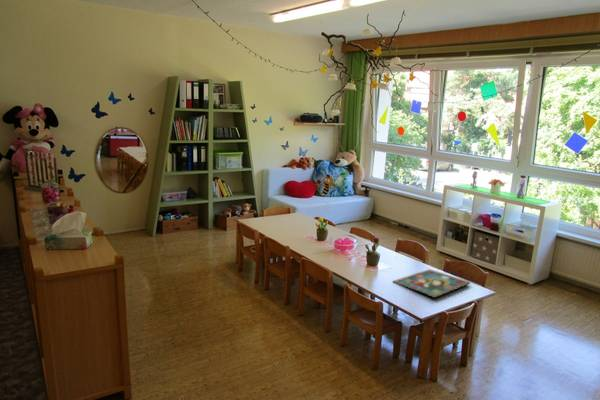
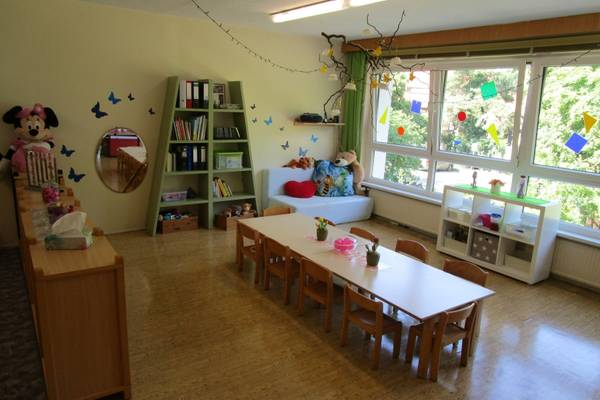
- framed painting [392,268,471,299]
